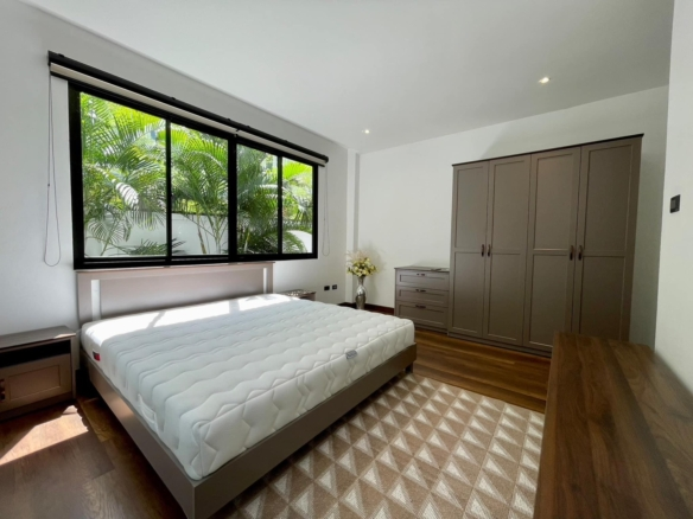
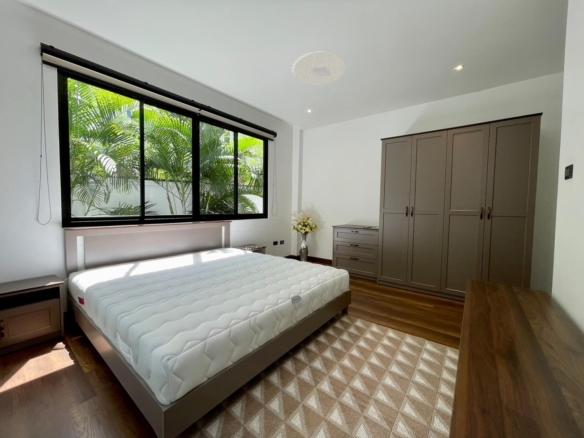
+ ceiling light [291,51,346,85]
